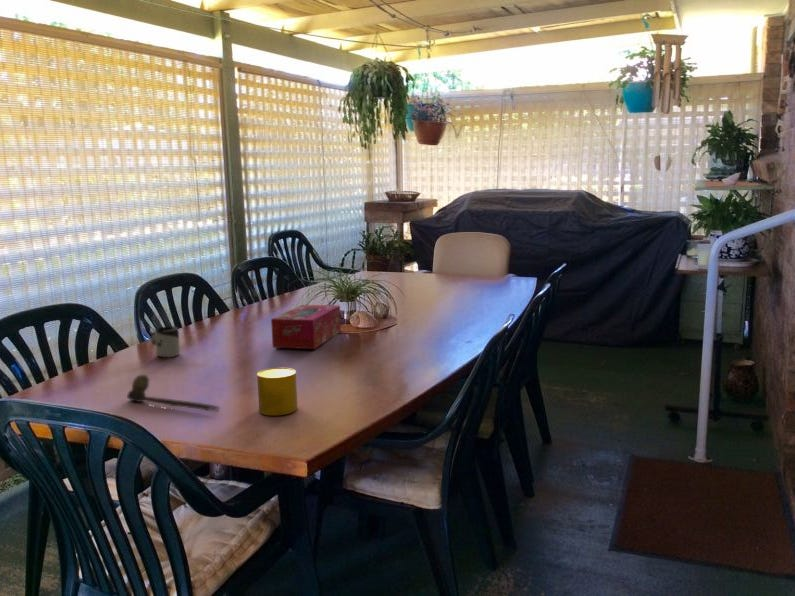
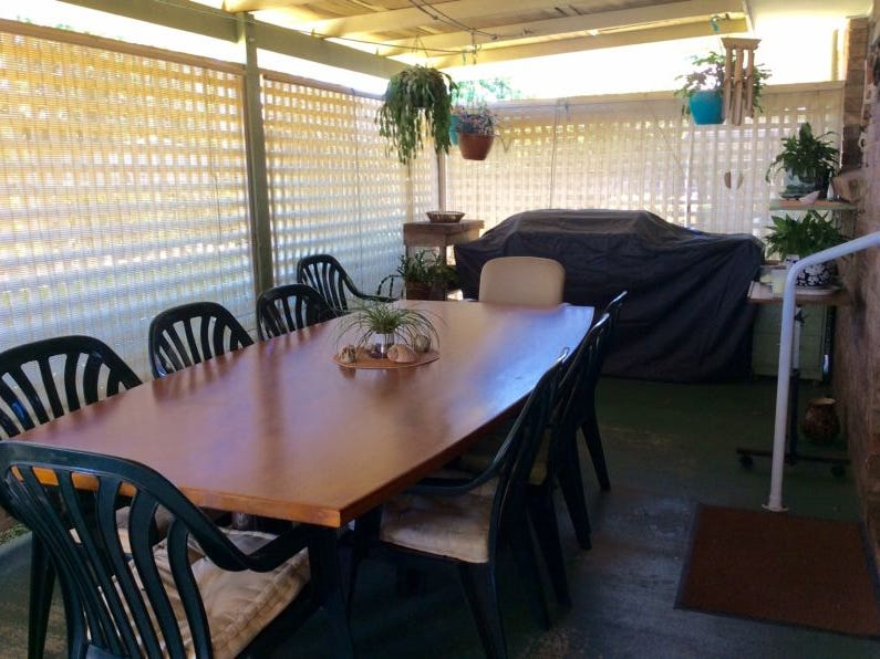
- cup [150,326,181,358]
- cup [256,367,298,417]
- spoon [126,374,221,413]
- tissue box [270,304,342,350]
